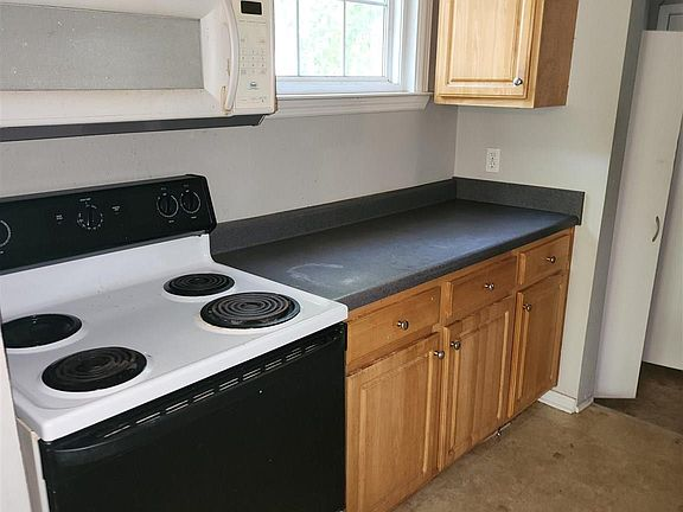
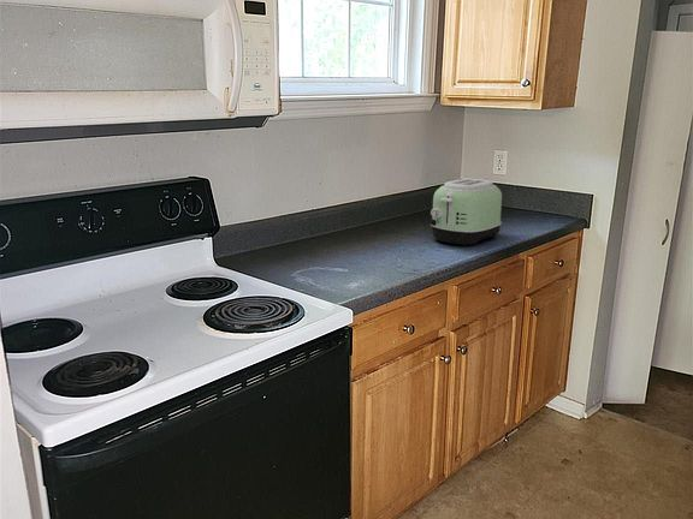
+ toaster [430,178,503,247]
